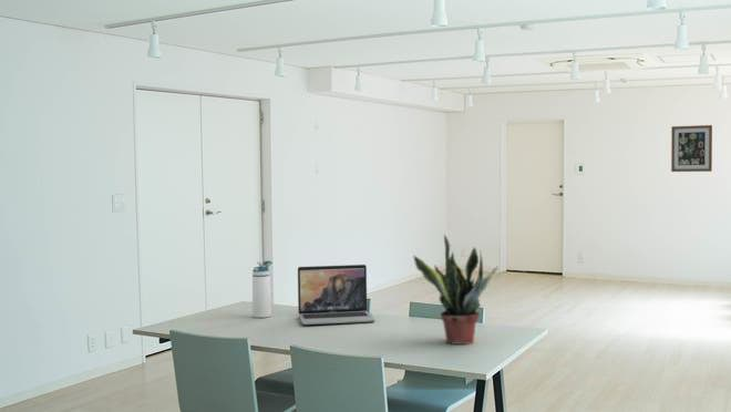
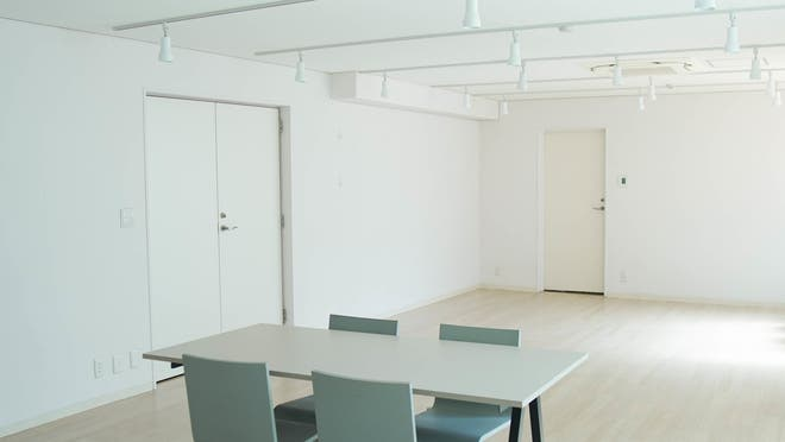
- water bottle [251,260,274,319]
- potted plant [412,234,500,346]
- wall art [670,124,713,173]
- laptop [297,264,377,326]
